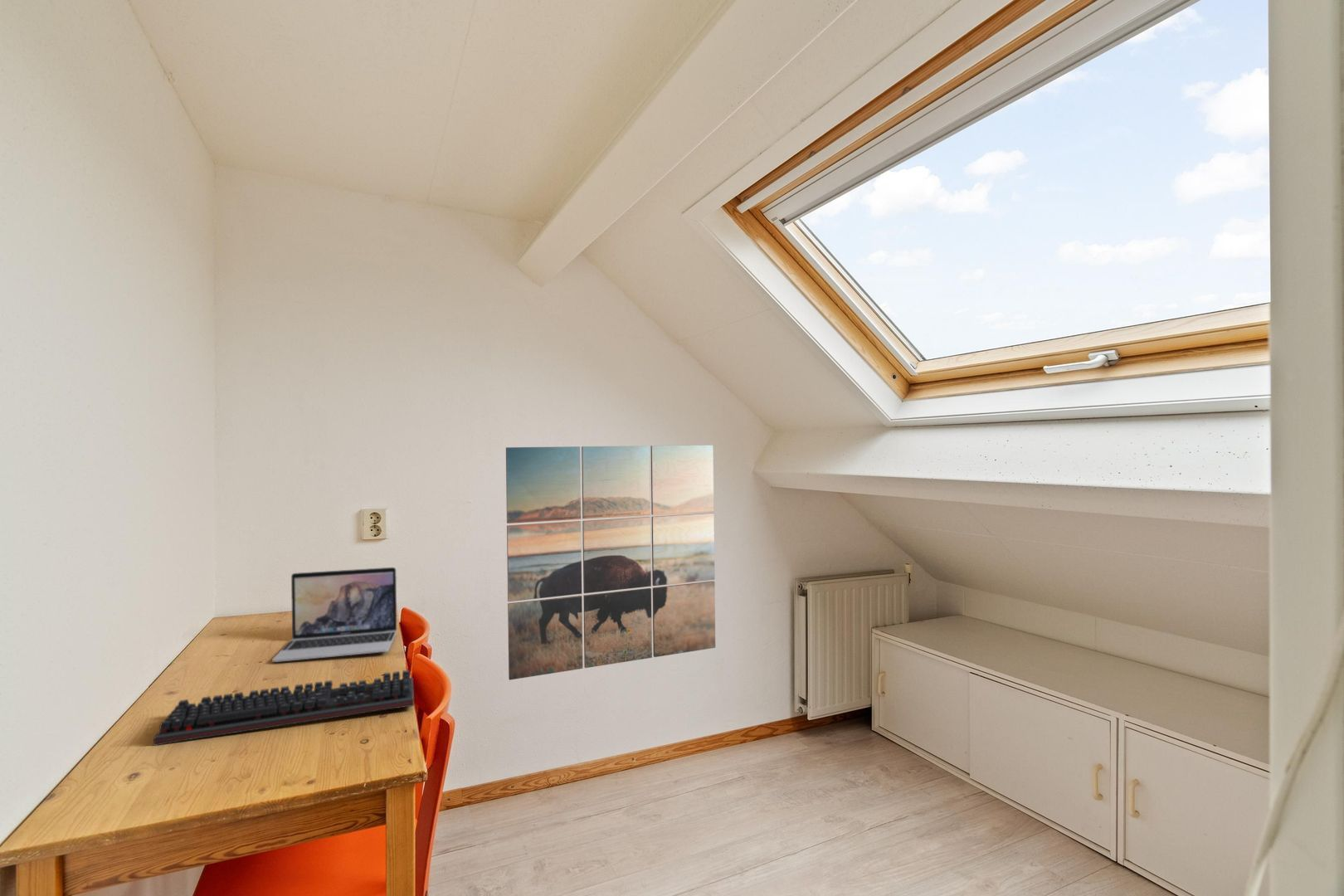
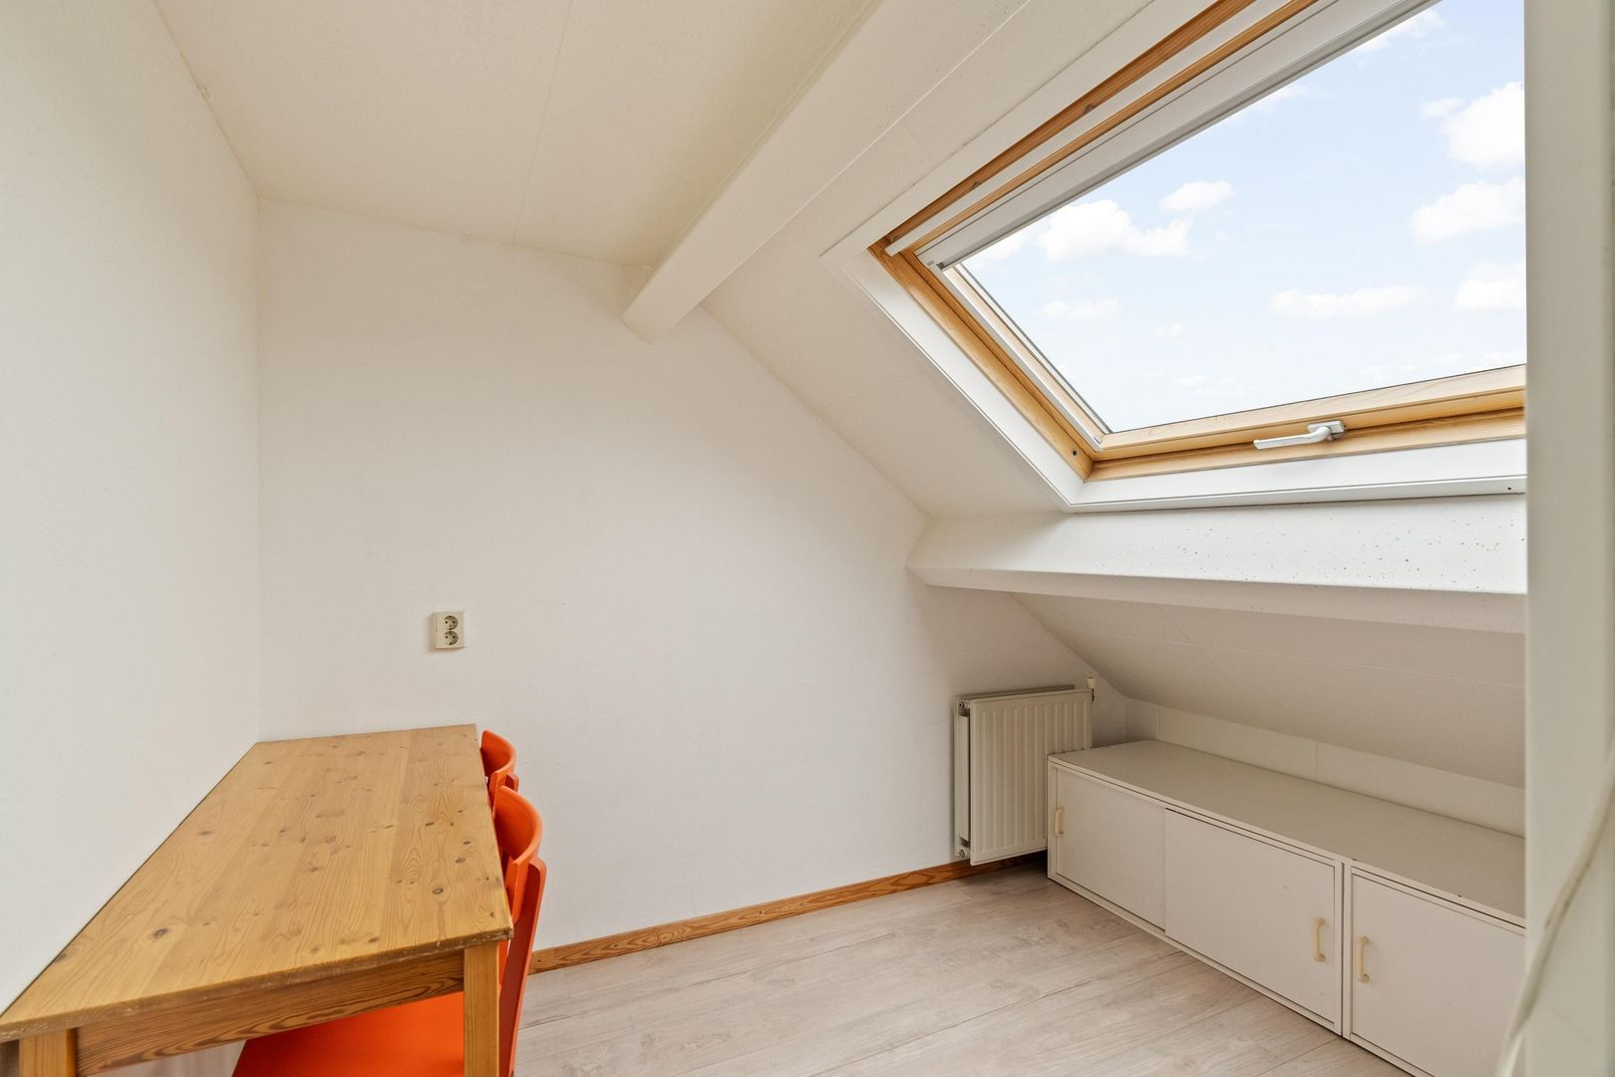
- wall art [505,444,716,681]
- laptop [271,567,397,663]
- keyboard [153,670,415,747]
